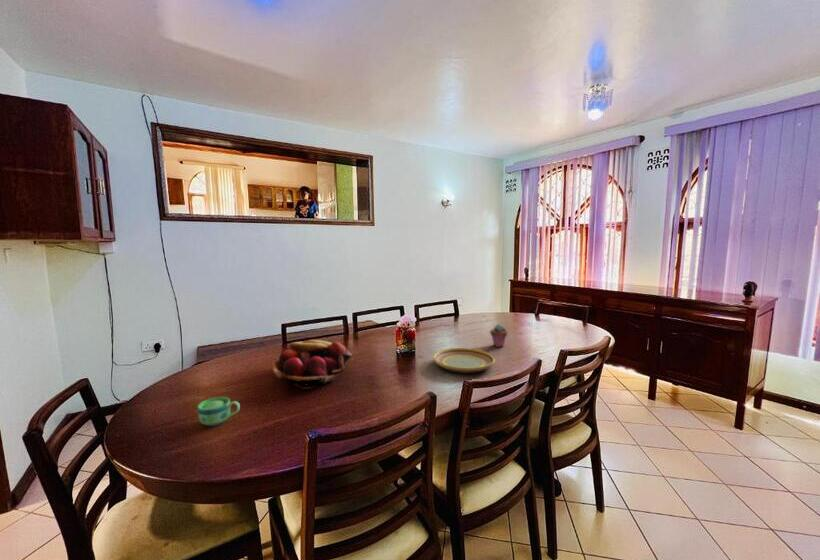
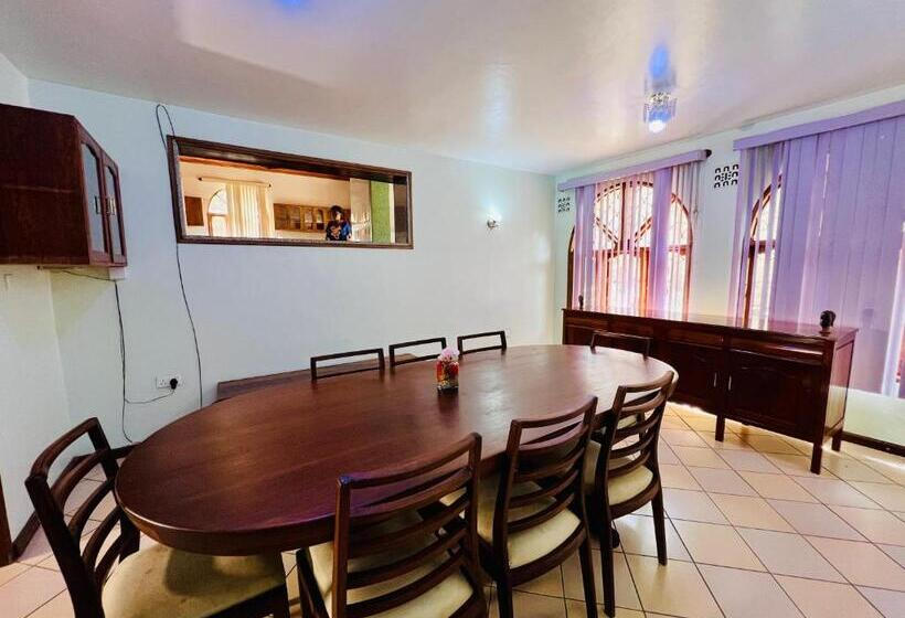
- fruit basket [271,339,353,390]
- potted succulent [489,323,508,348]
- cup [196,396,241,427]
- plate [432,347,496,374]
